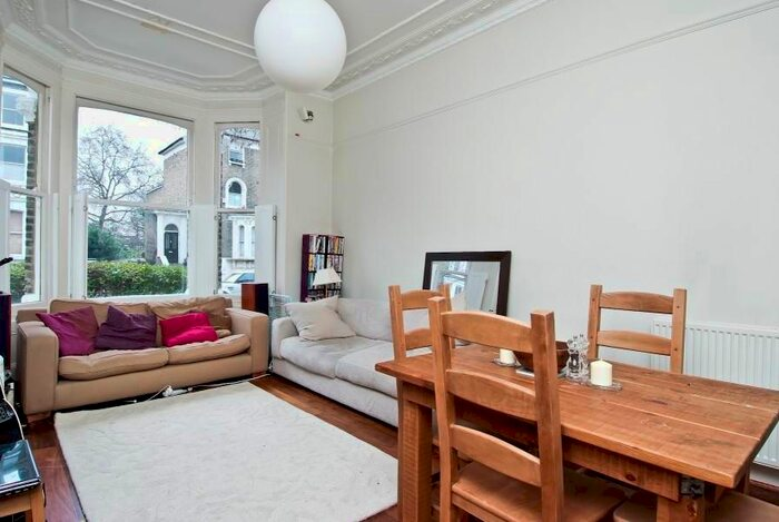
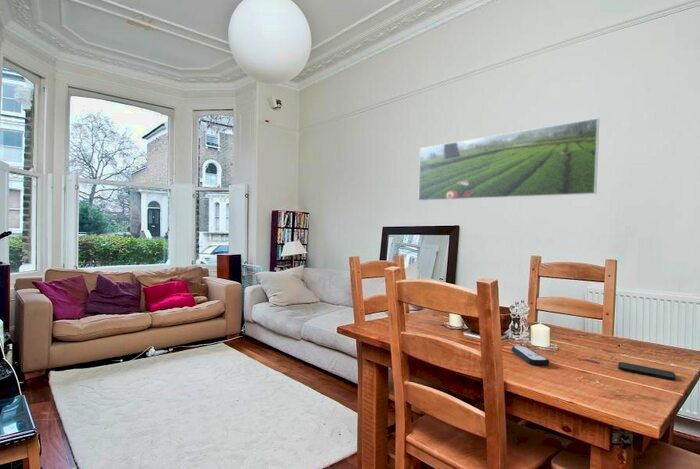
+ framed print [417,117,600,202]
+ smartphone [617,361,676,381]
+ remote control [510,345,550,367]
